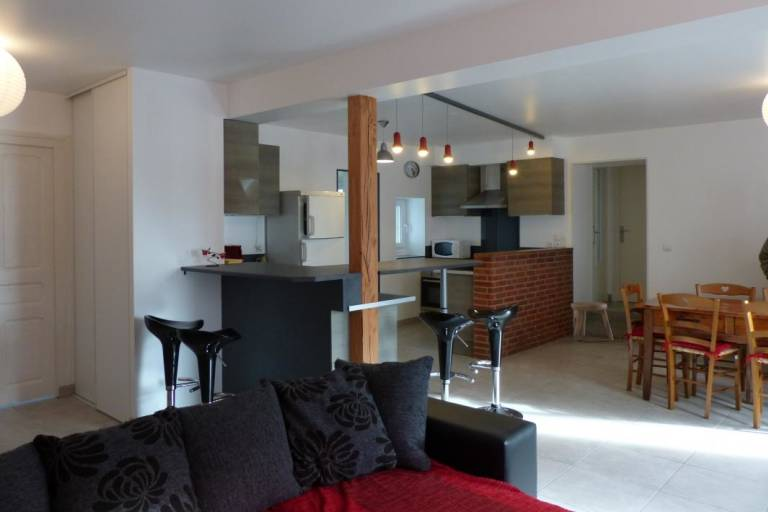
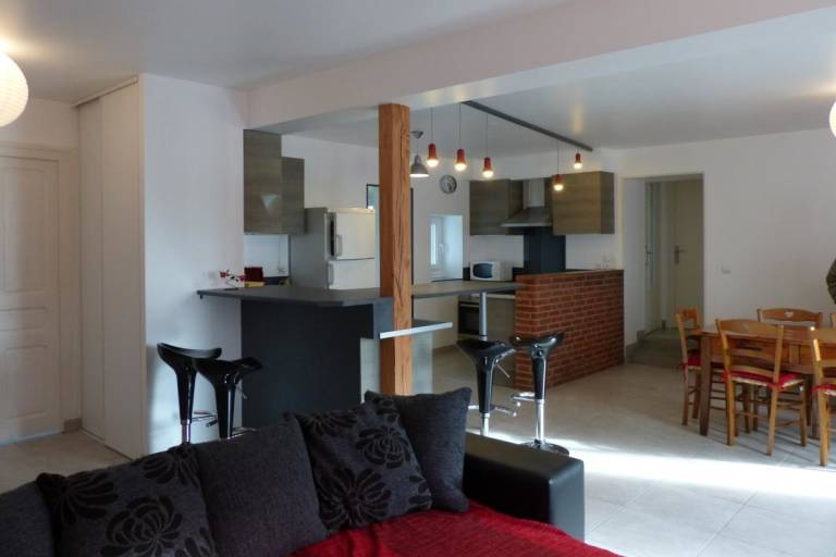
- stool [570,301,614,342]
